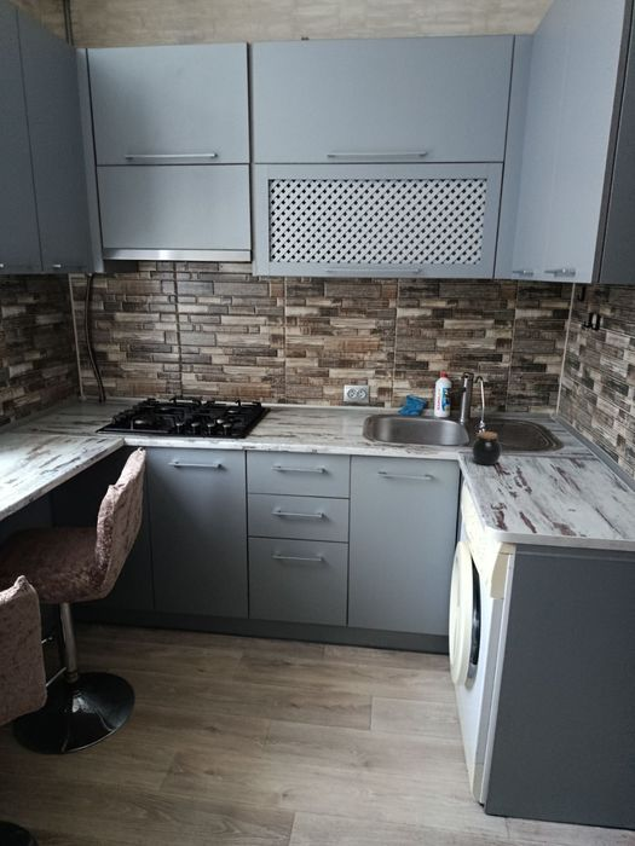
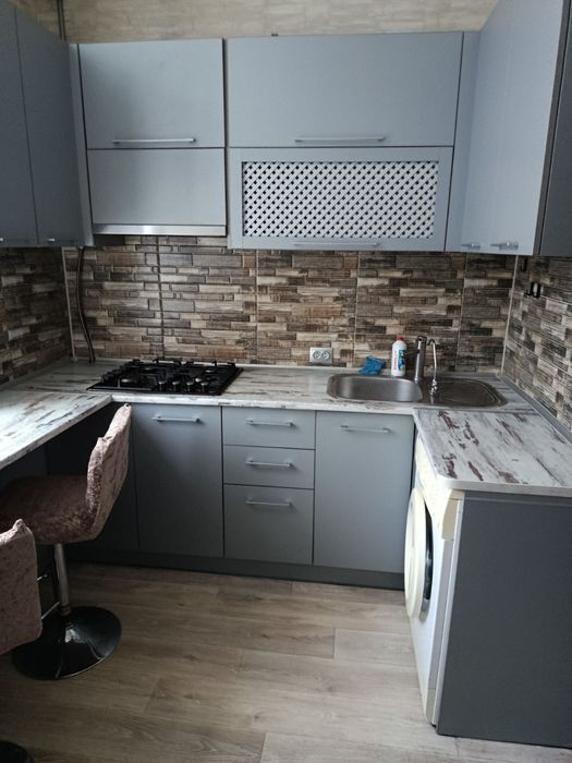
- jar [472,430,502,467]
